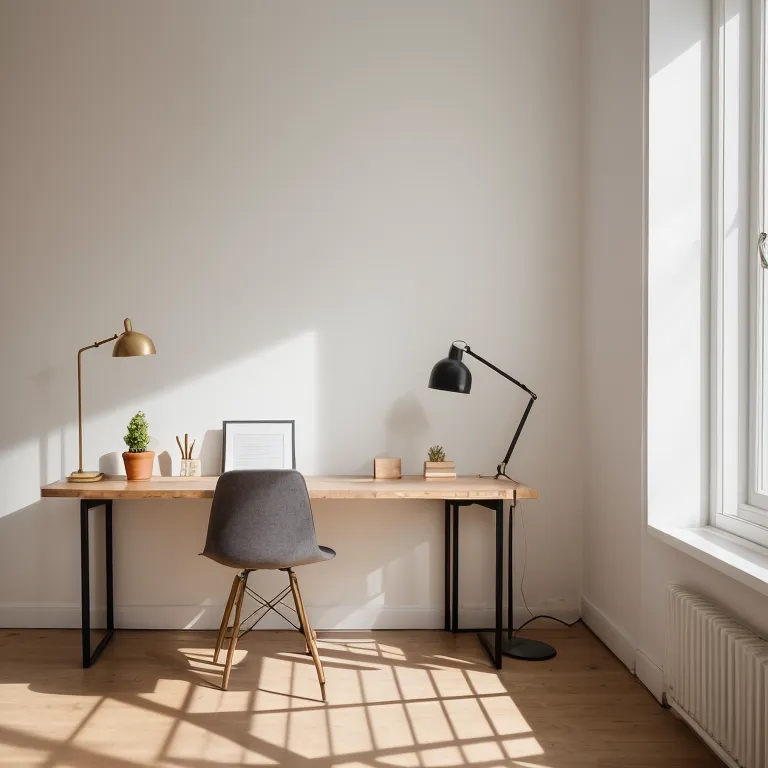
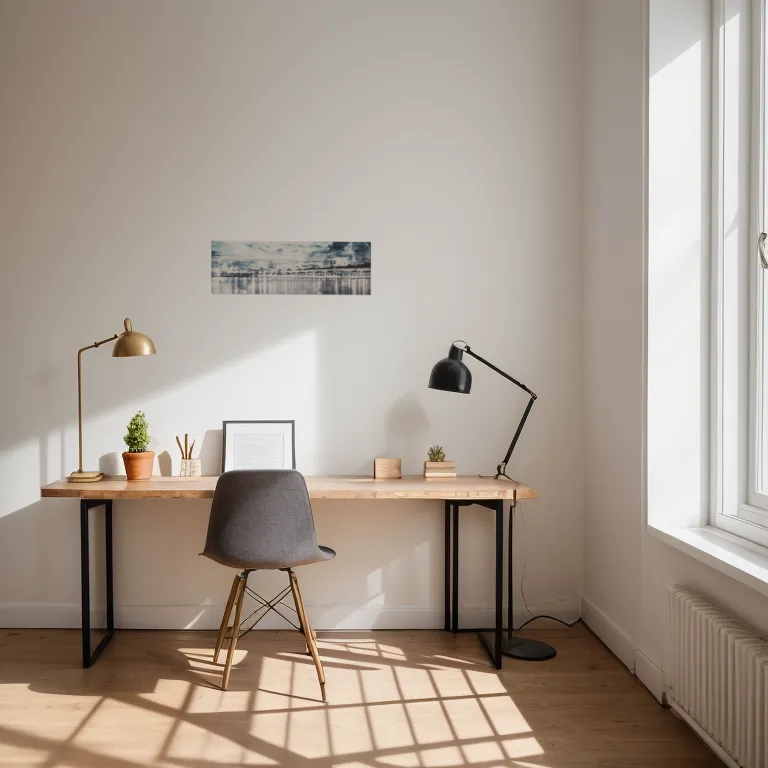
+ wall art [210,239,372,296]
